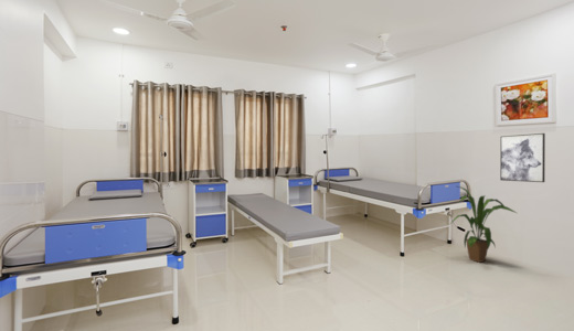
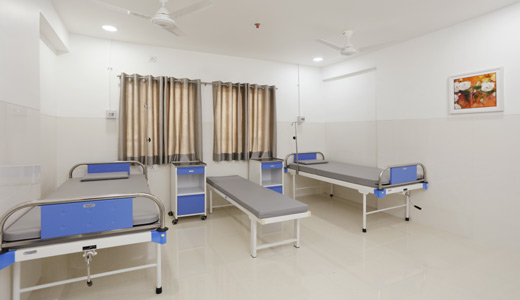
- house plant [449,185,518,264]
- wall art [499,132,546,183]
